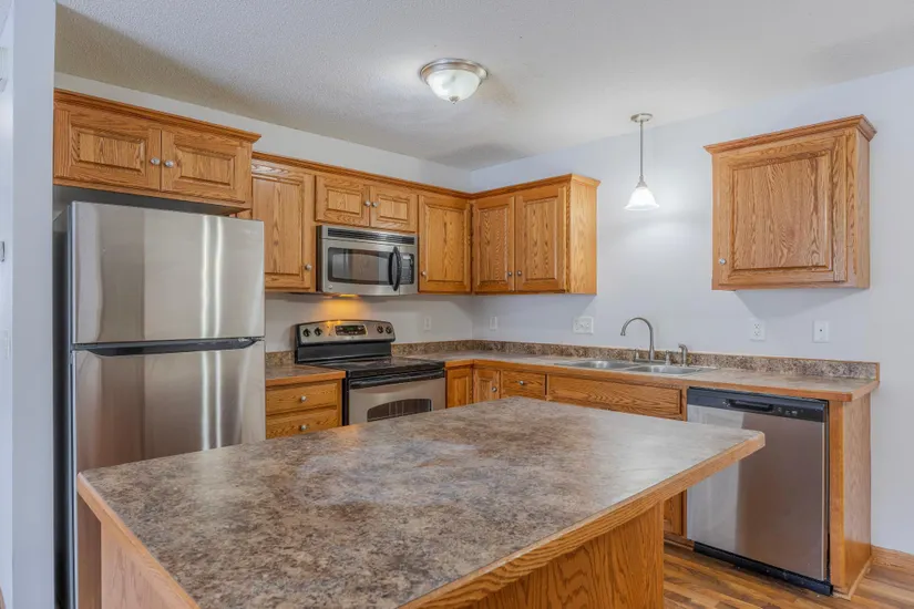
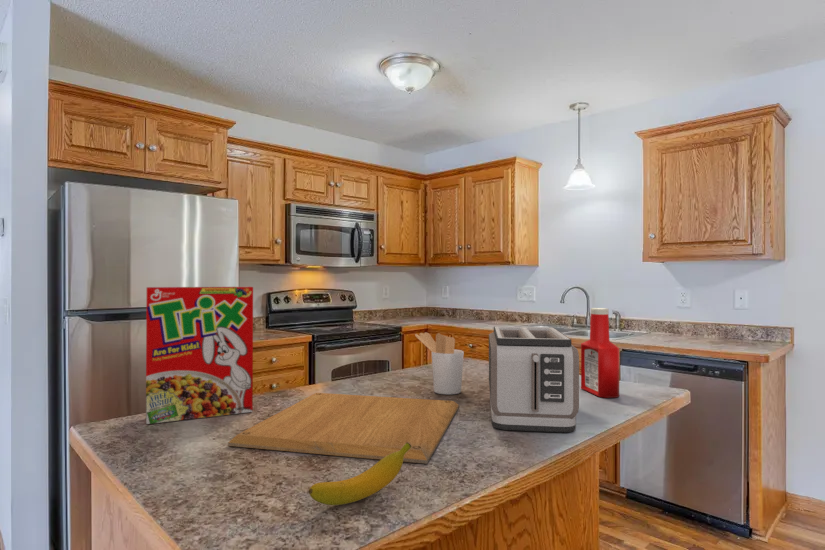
+ toaster [488,326,580,433]
+ soap bottle [580,307,620,399]
+ utensil holder [414,331,465,395]
+ chopping board [227,392,460,465]
+ banana [308,442,411,506]
+ cereal box [145,286,254,425]
